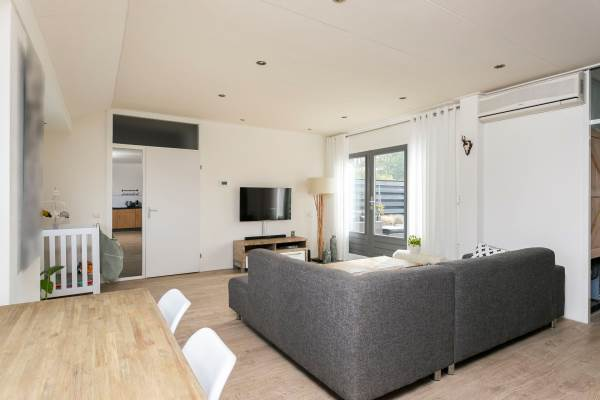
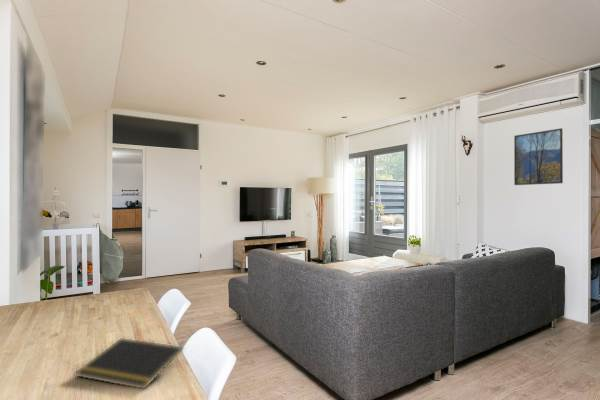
+ notepad [75,337,184,390]
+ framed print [513,127,564,186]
